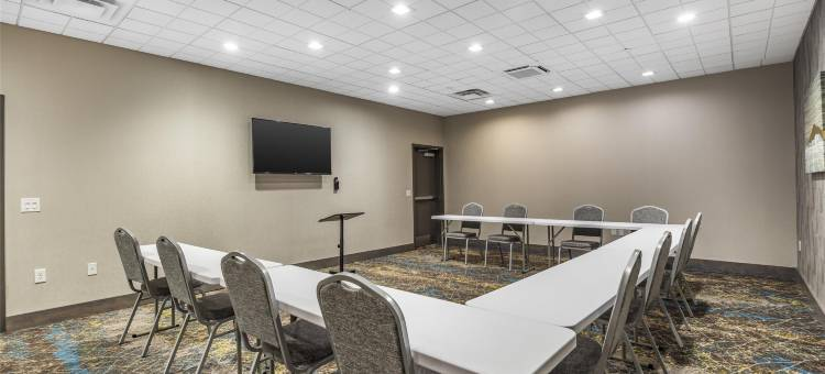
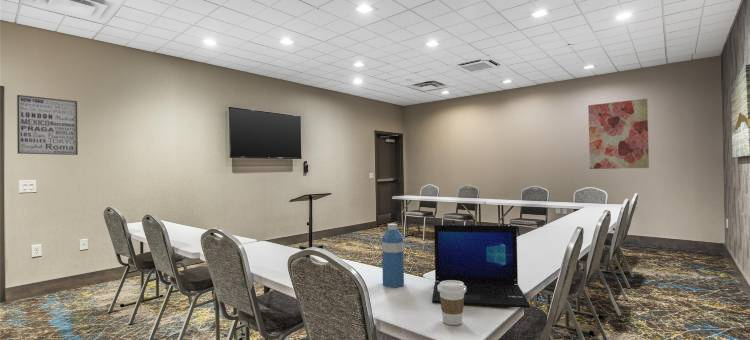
+ wall art [16,94,79,156]
+ laptop [431,224,531,309]
+ coffee cup [437,280,466,326]
+ water bottle [381,223,405,288]
+ wall art [587,98,650,170]
